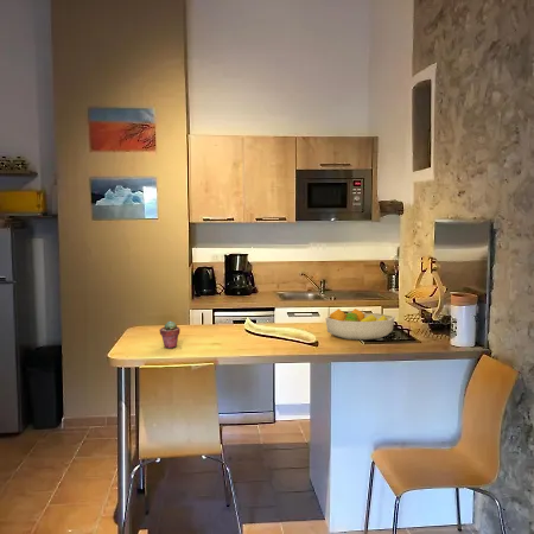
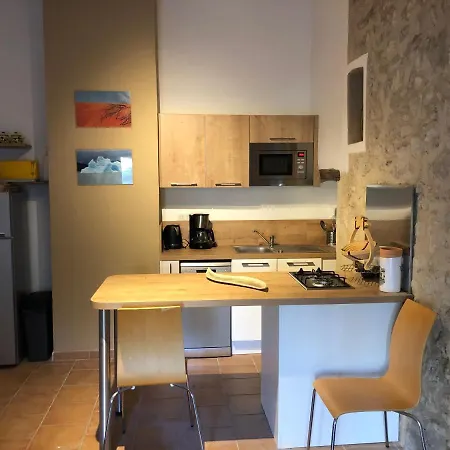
- fruit bowl [324,307,396,341]
- potted succulent [159,320,182,349]
